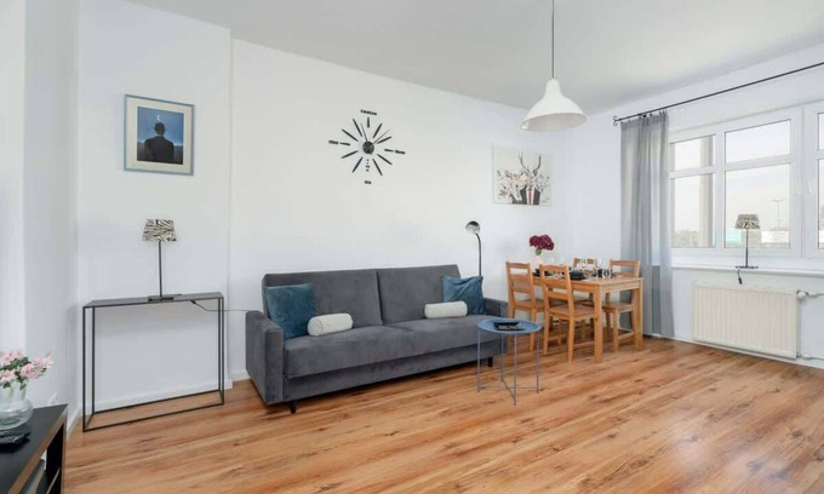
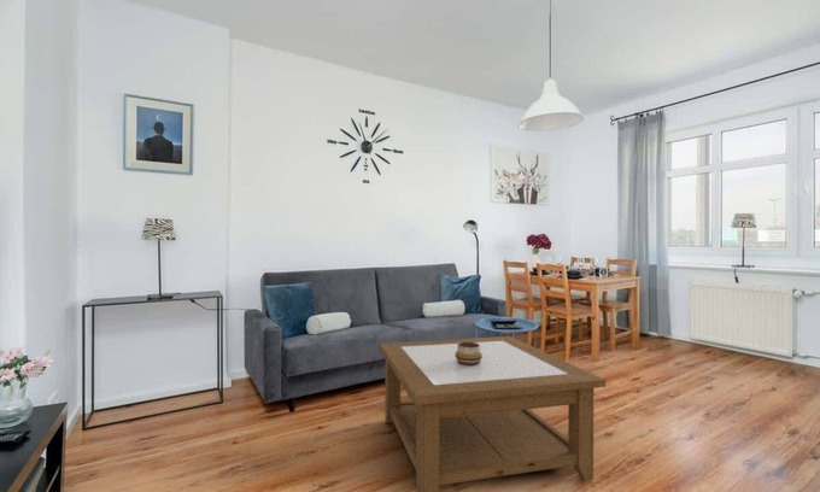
+ decorative bowl [456,342,482,365]
+ coffee table [377,335,607,492]
